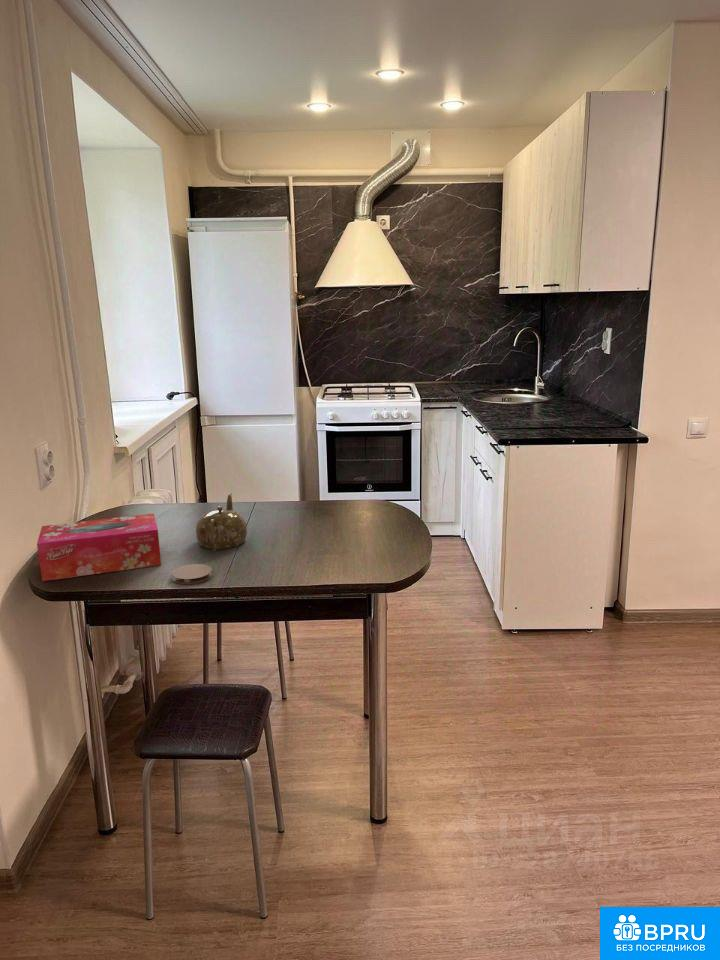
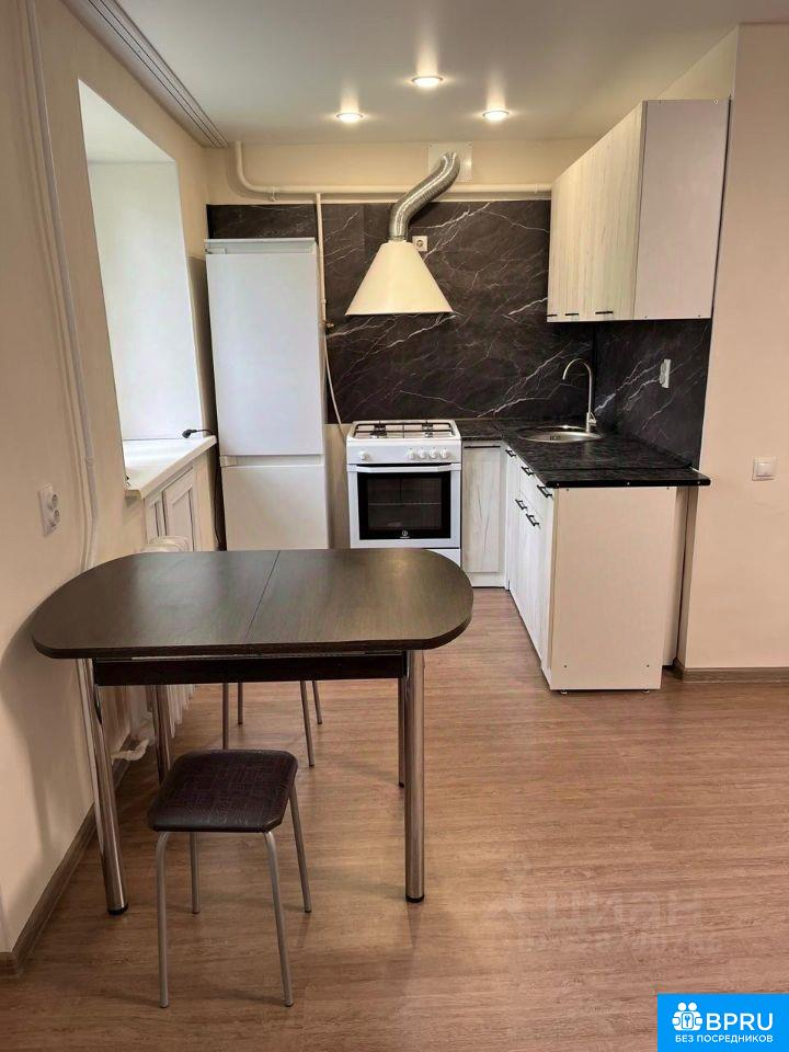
- teapot [195,492,248,552]
- tissue box [36,512,162,582]
- coaster [171,563,213,585]
